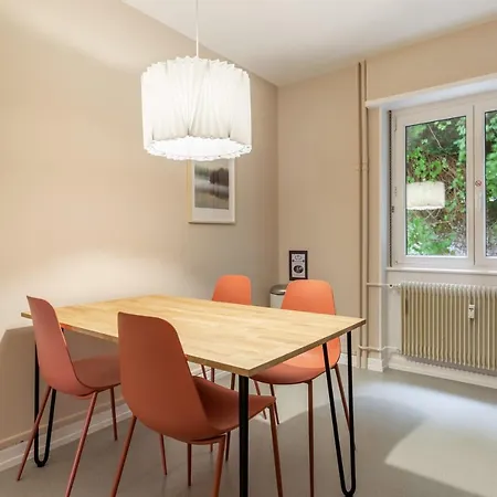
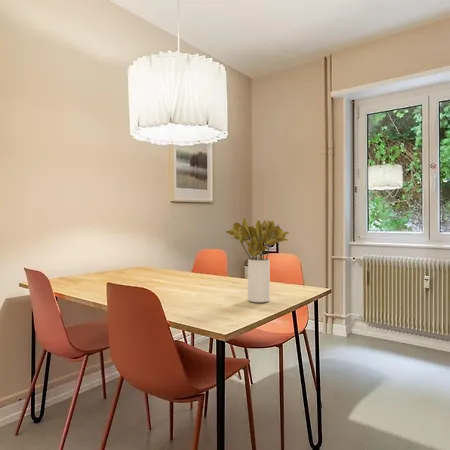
+ flower bouquet [225,217,290,304]
